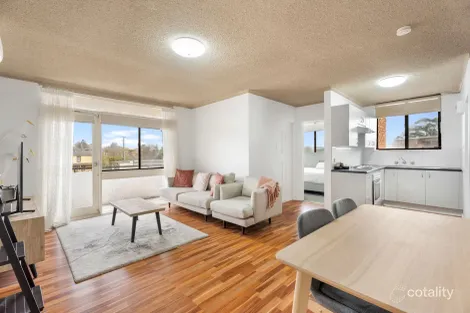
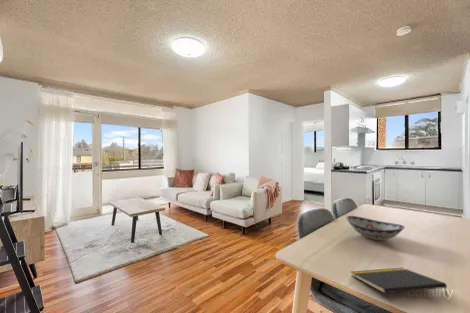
+ notepad [350,267,449,298]
+ decorative bowl [345,215,406,241]
